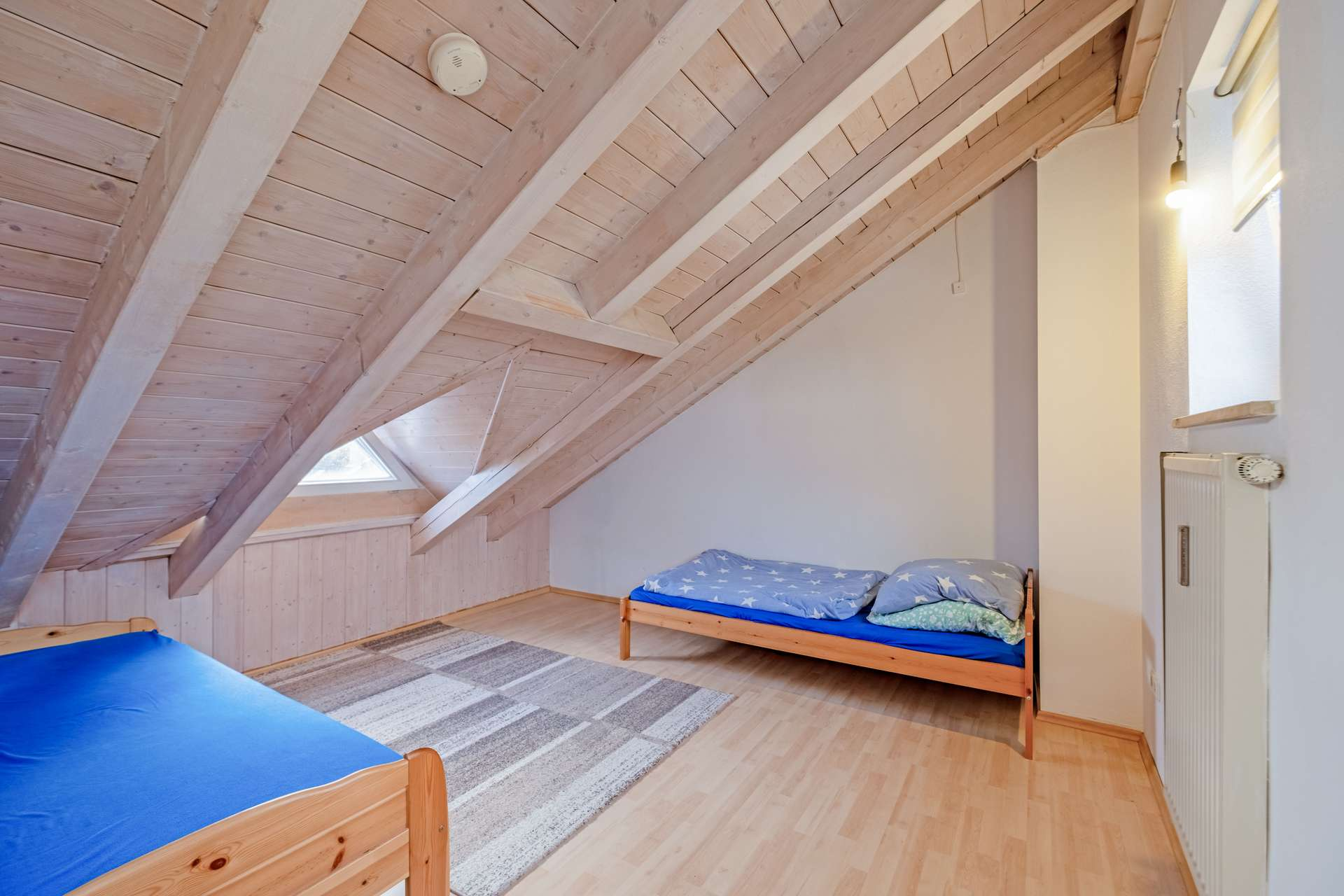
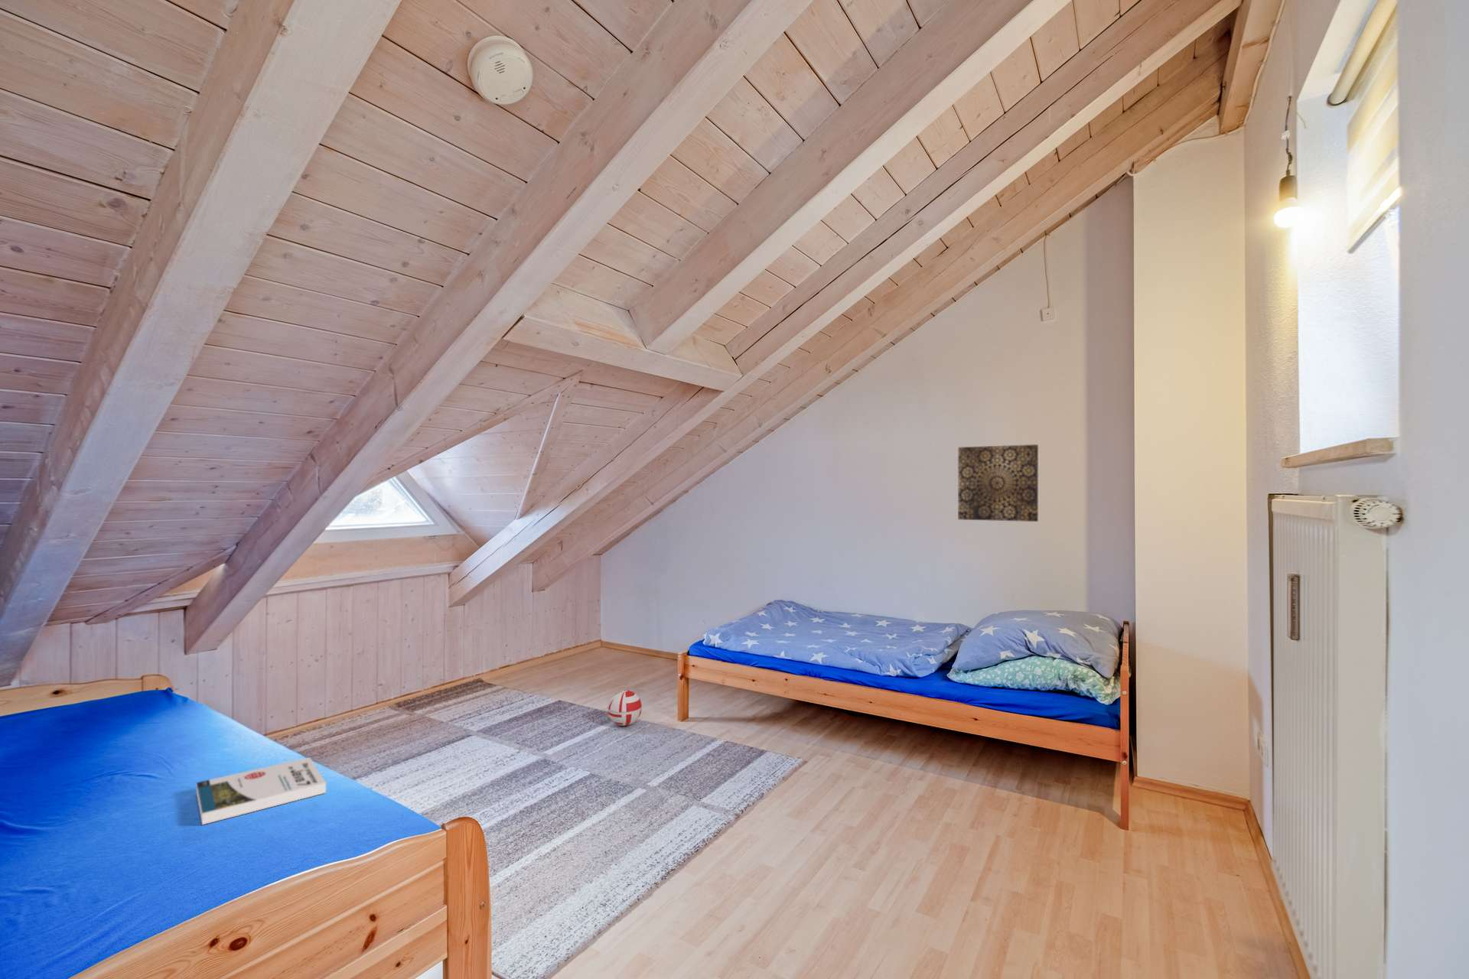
+ book [196,756,327,825]
+ wall art [957,444,1039,522]
+ ball [607,689,643,727]
